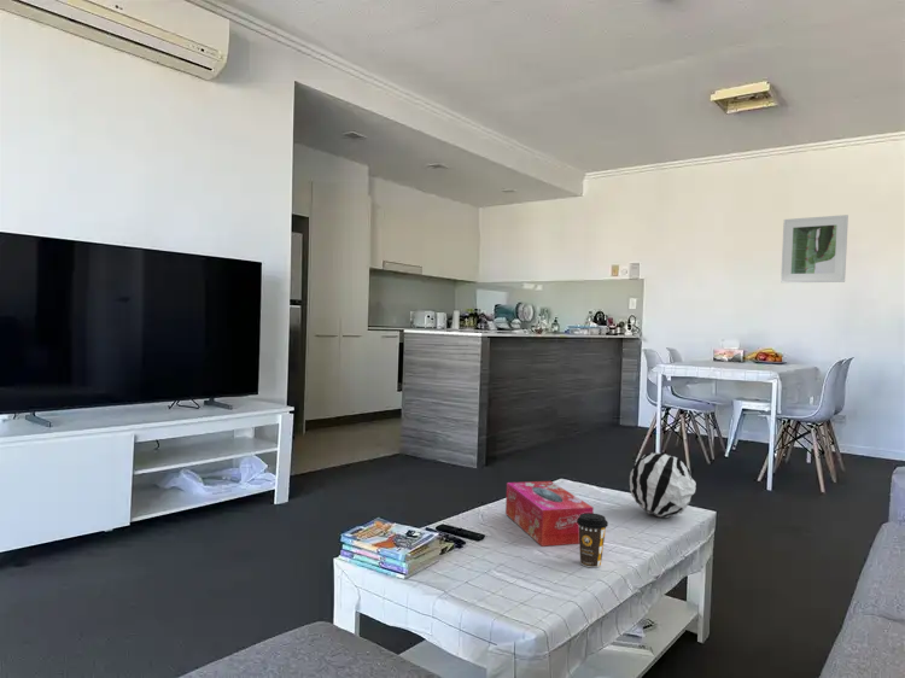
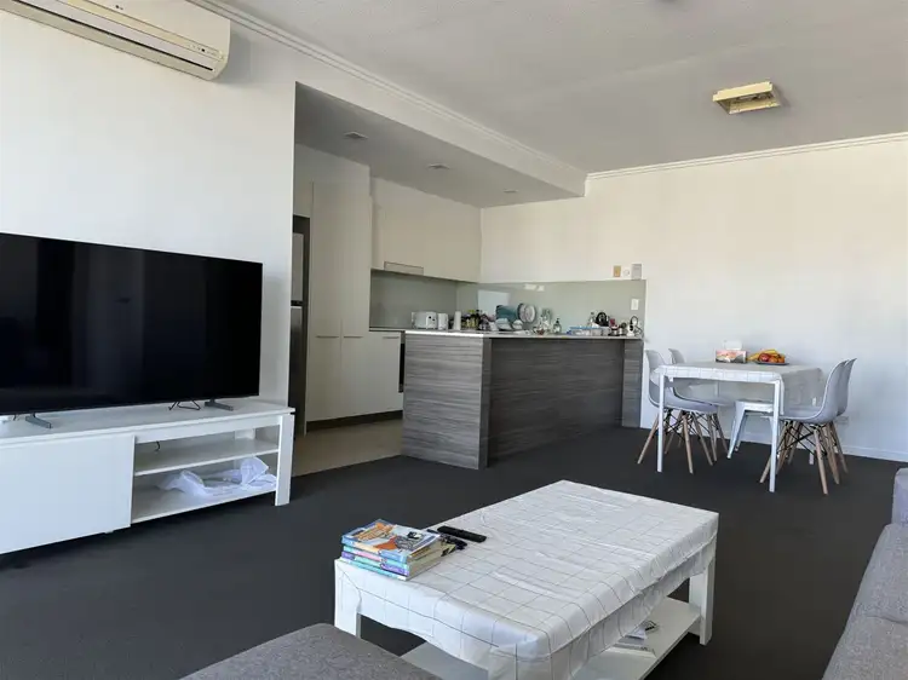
- tissue box [504,480,595,548]
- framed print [780,214,849,284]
- decorative ball [629,451,697,519]
- coffee cup [577,513,609,568]
